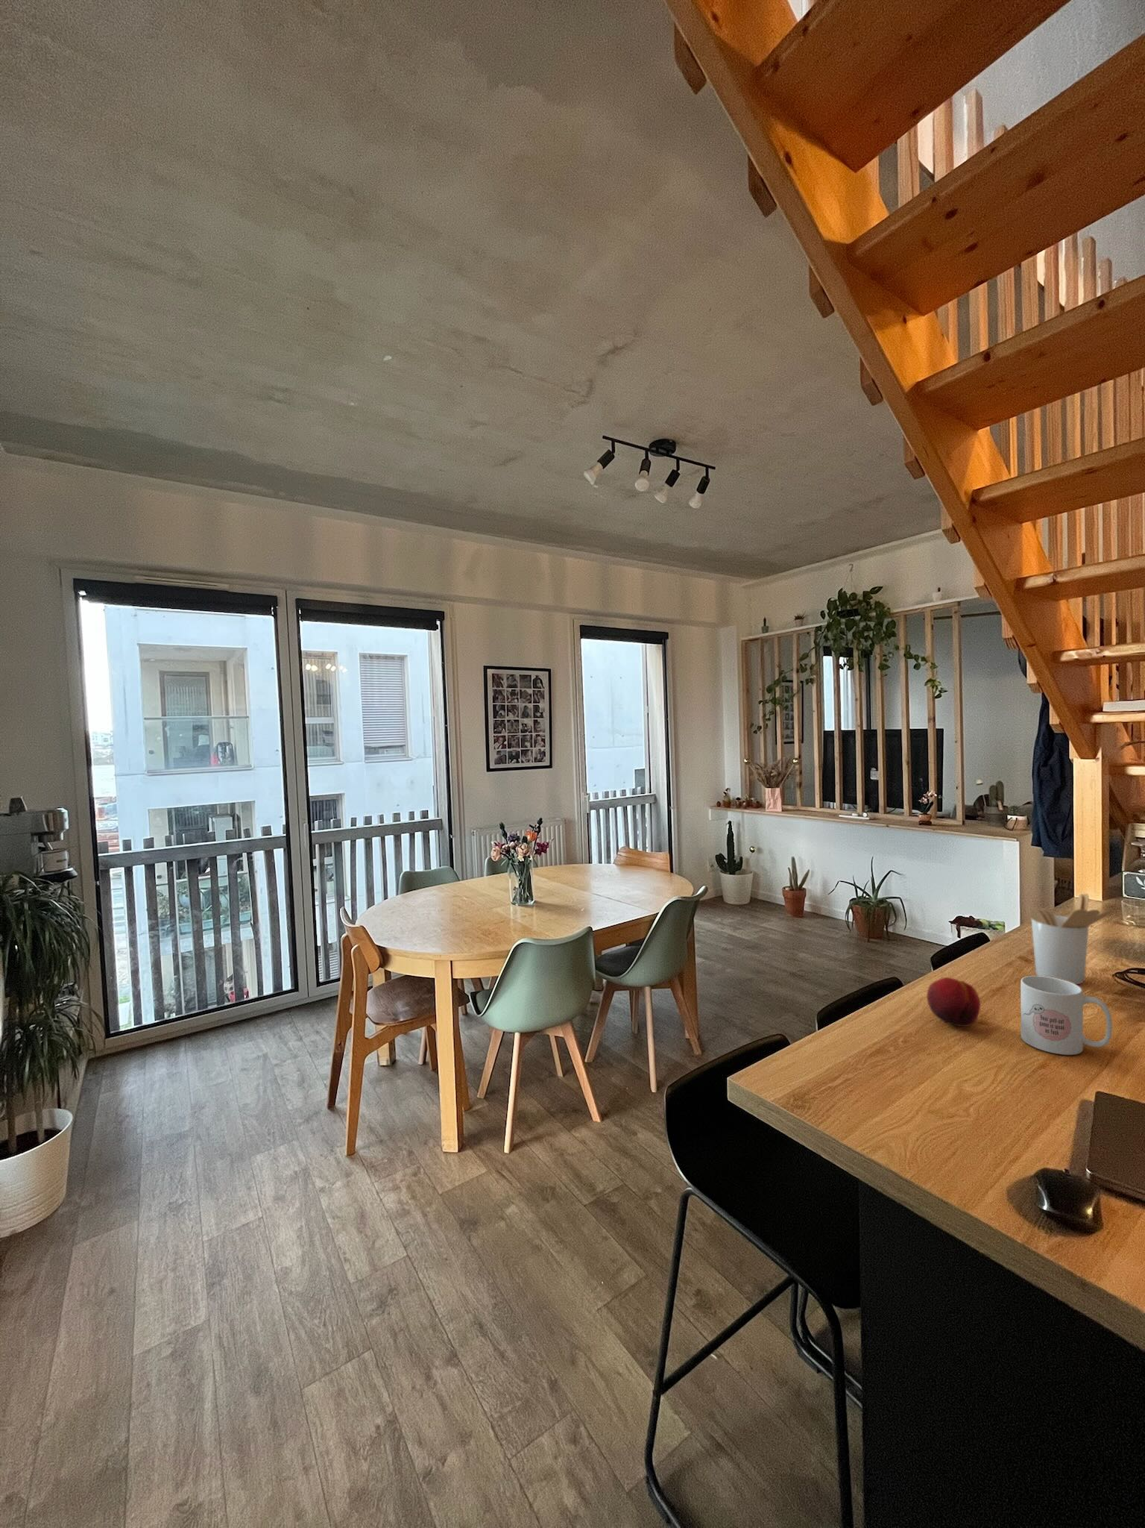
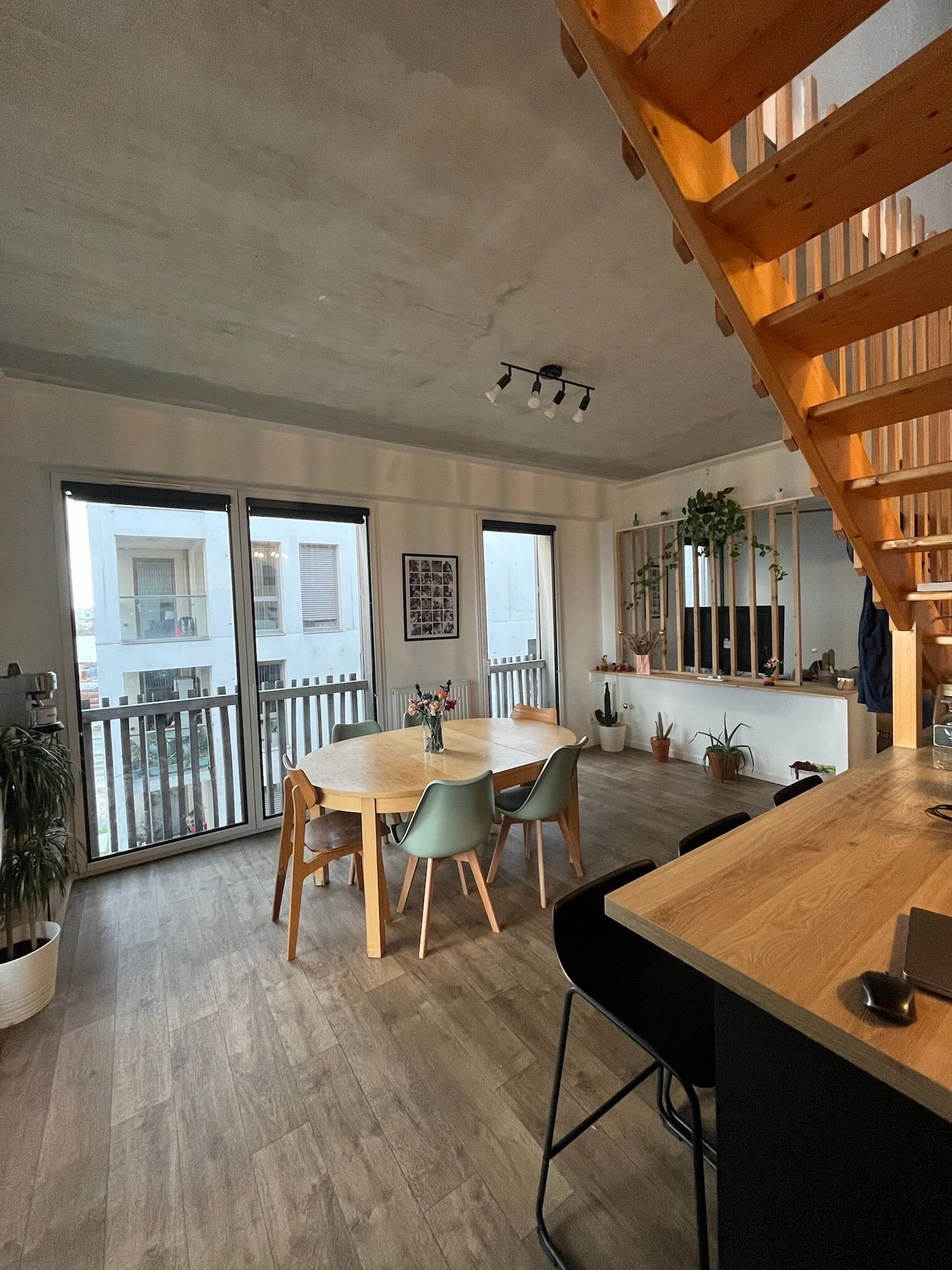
- fruit [926,977,981,1027]
- mug [1020,975,1113,1055]
- utensil holder [1030,893,1115,985]
